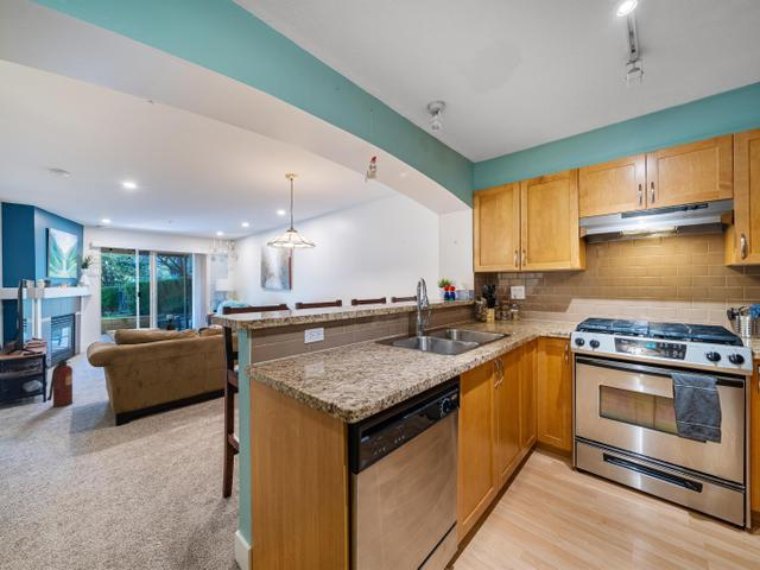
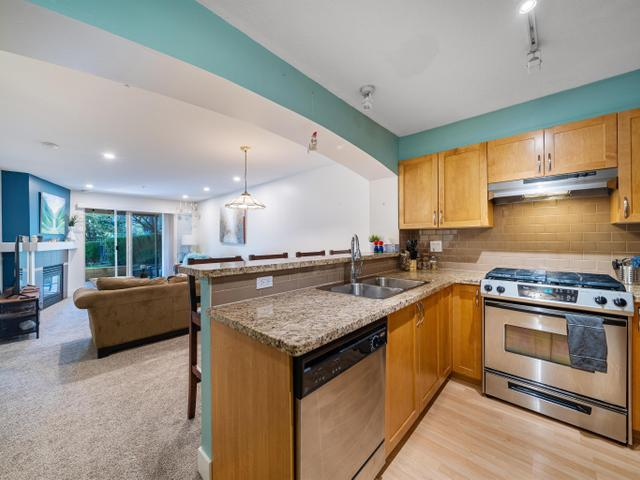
- fire extinguisher [45,356,74,408]
